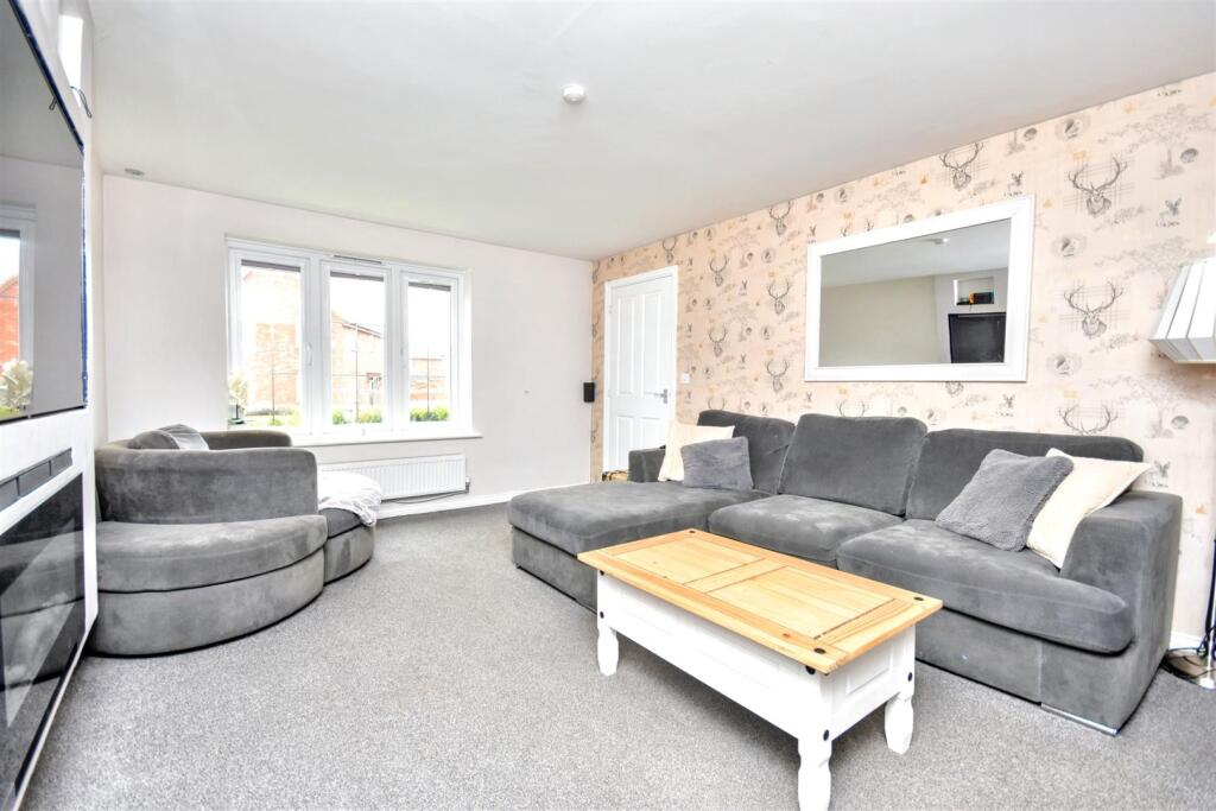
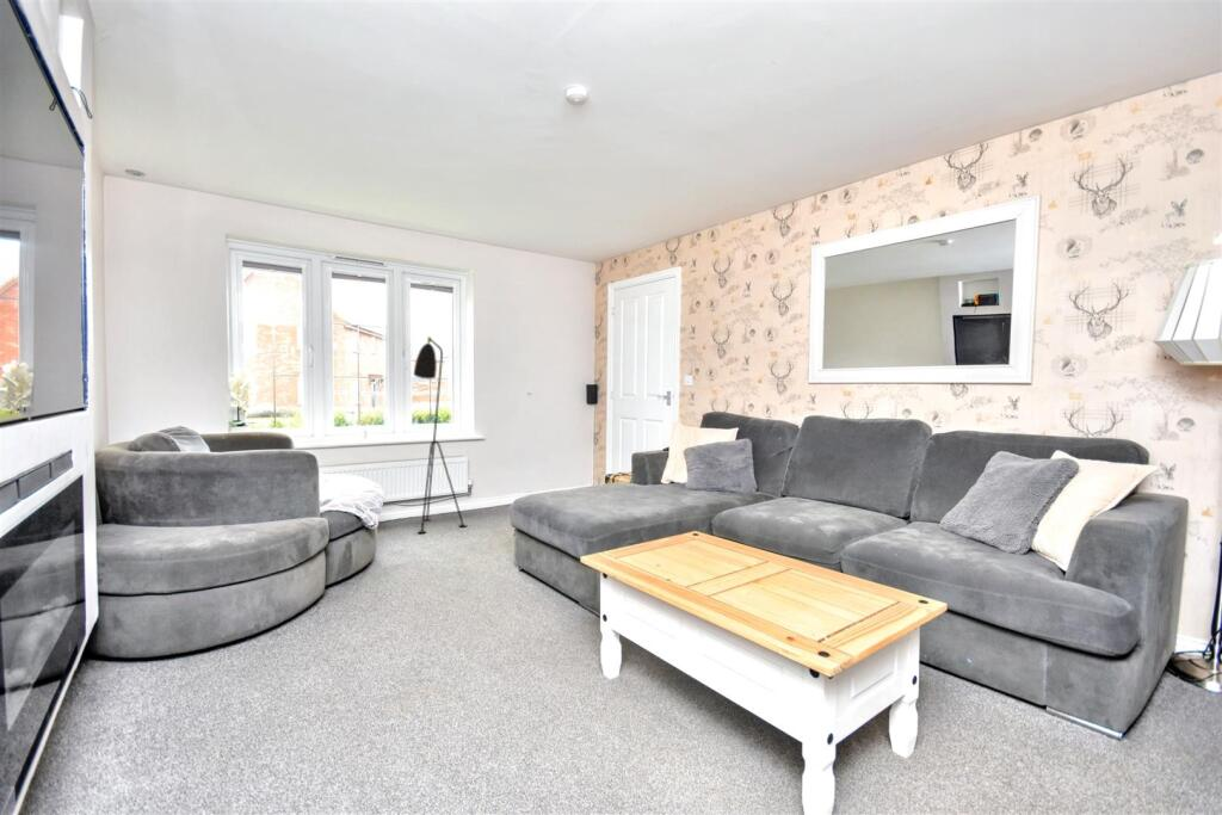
+ floor lamp [413,335,468,535]
